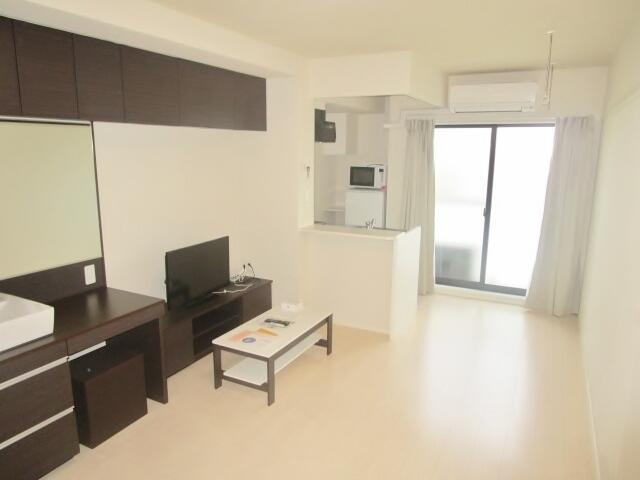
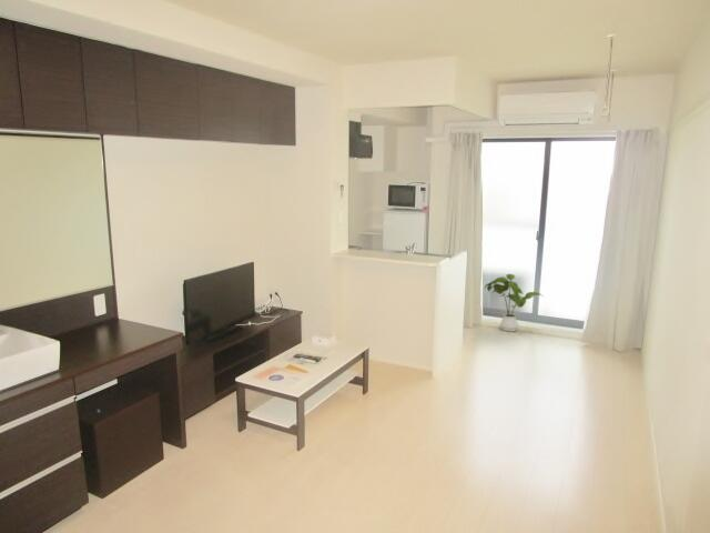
+ house plant [484,273,546,333]
